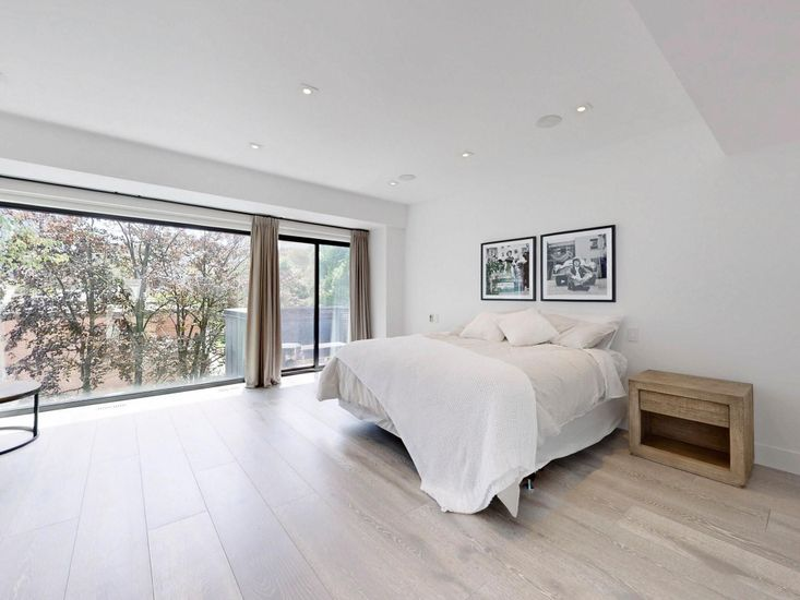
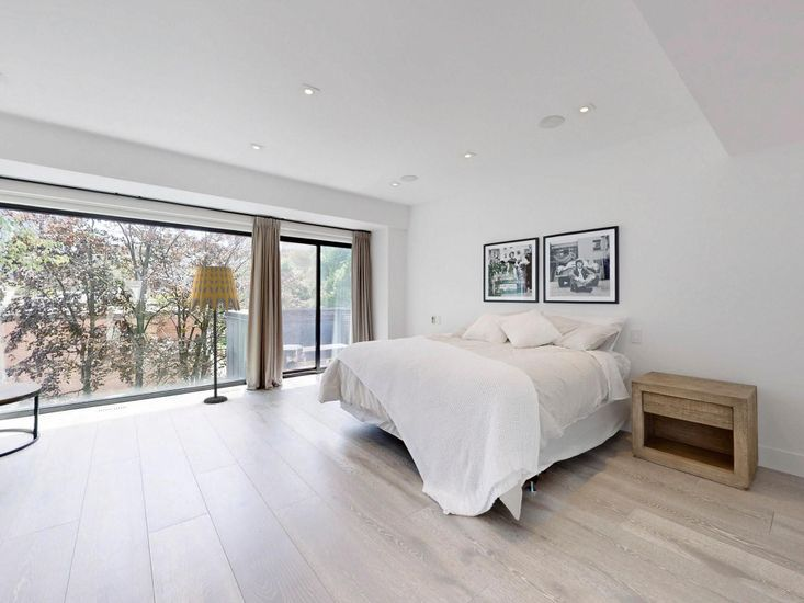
+ floor lamp [186,265,241,405]
